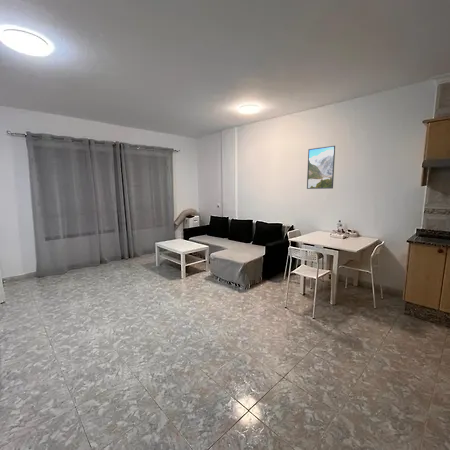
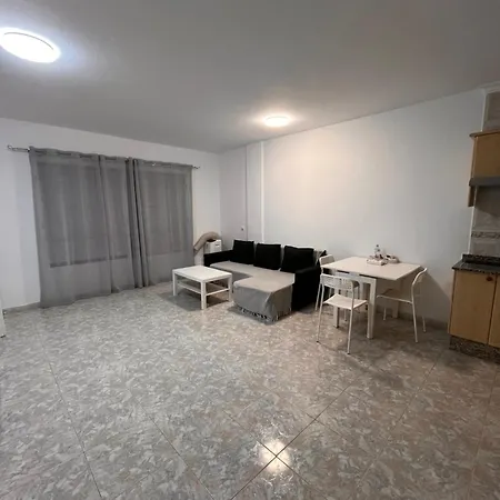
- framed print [306,145,336,190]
